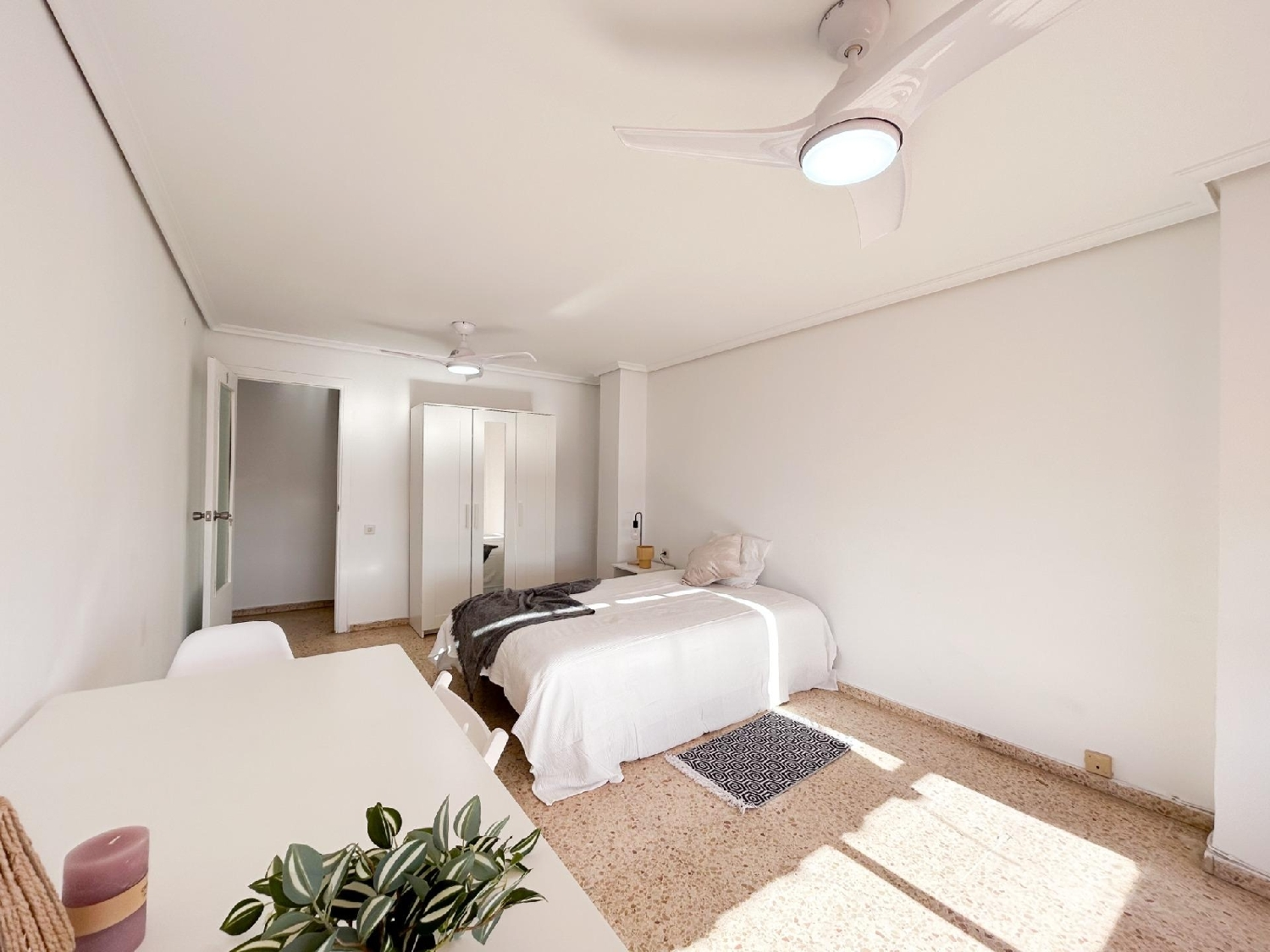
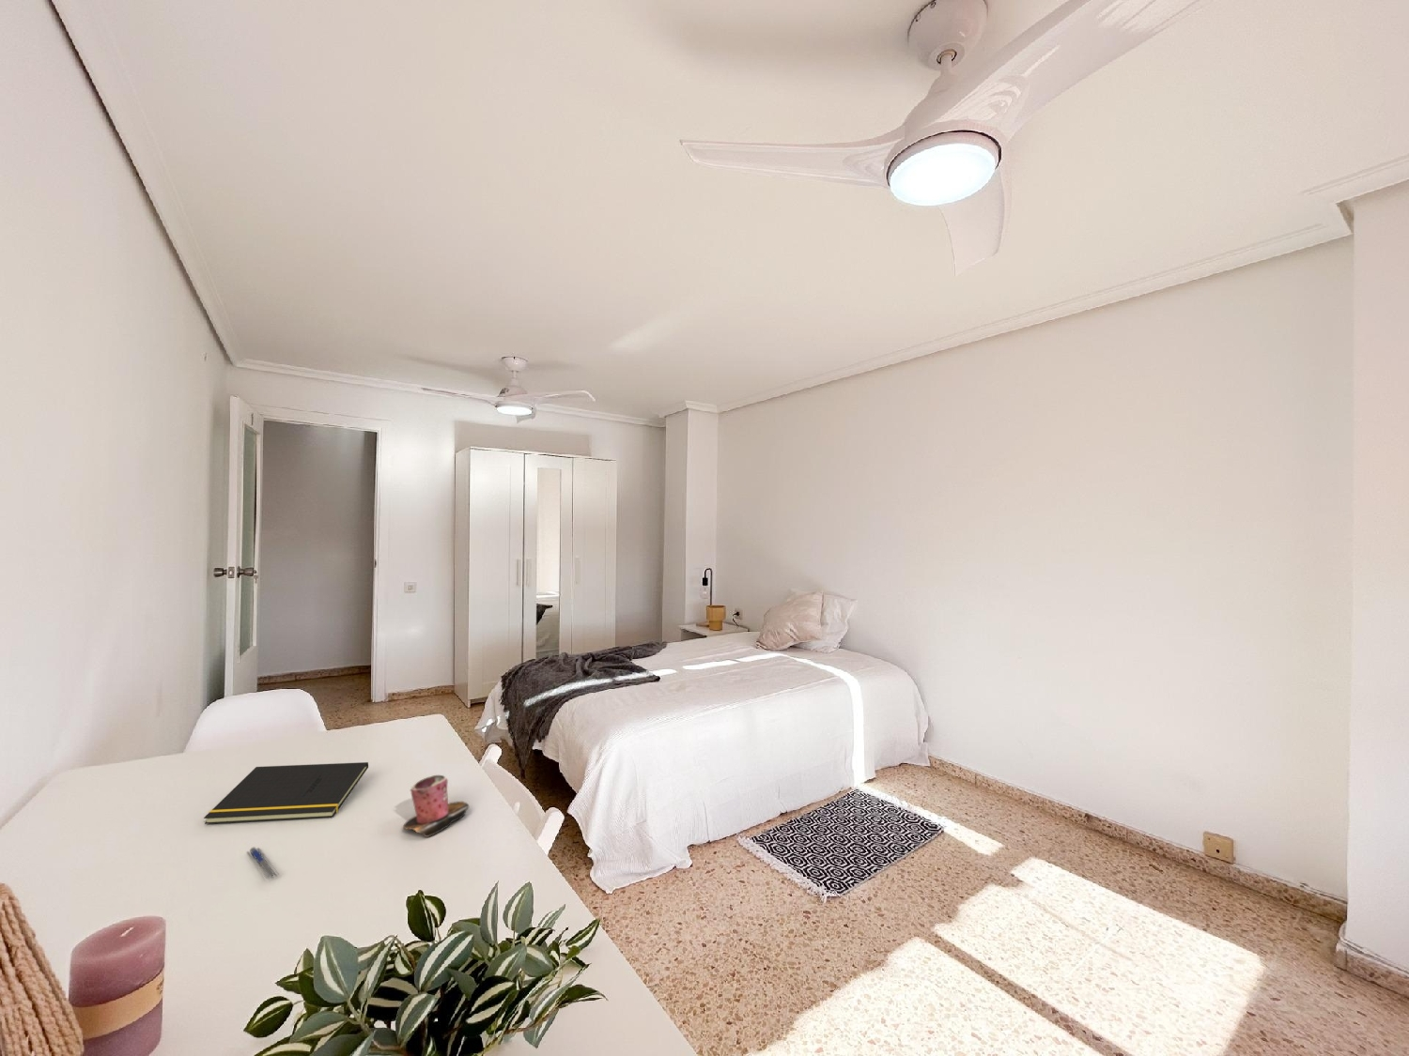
+ notepad [203,761,369,825]
+ pen [246,846,278,880]
+ mug [402,774,470,839]
